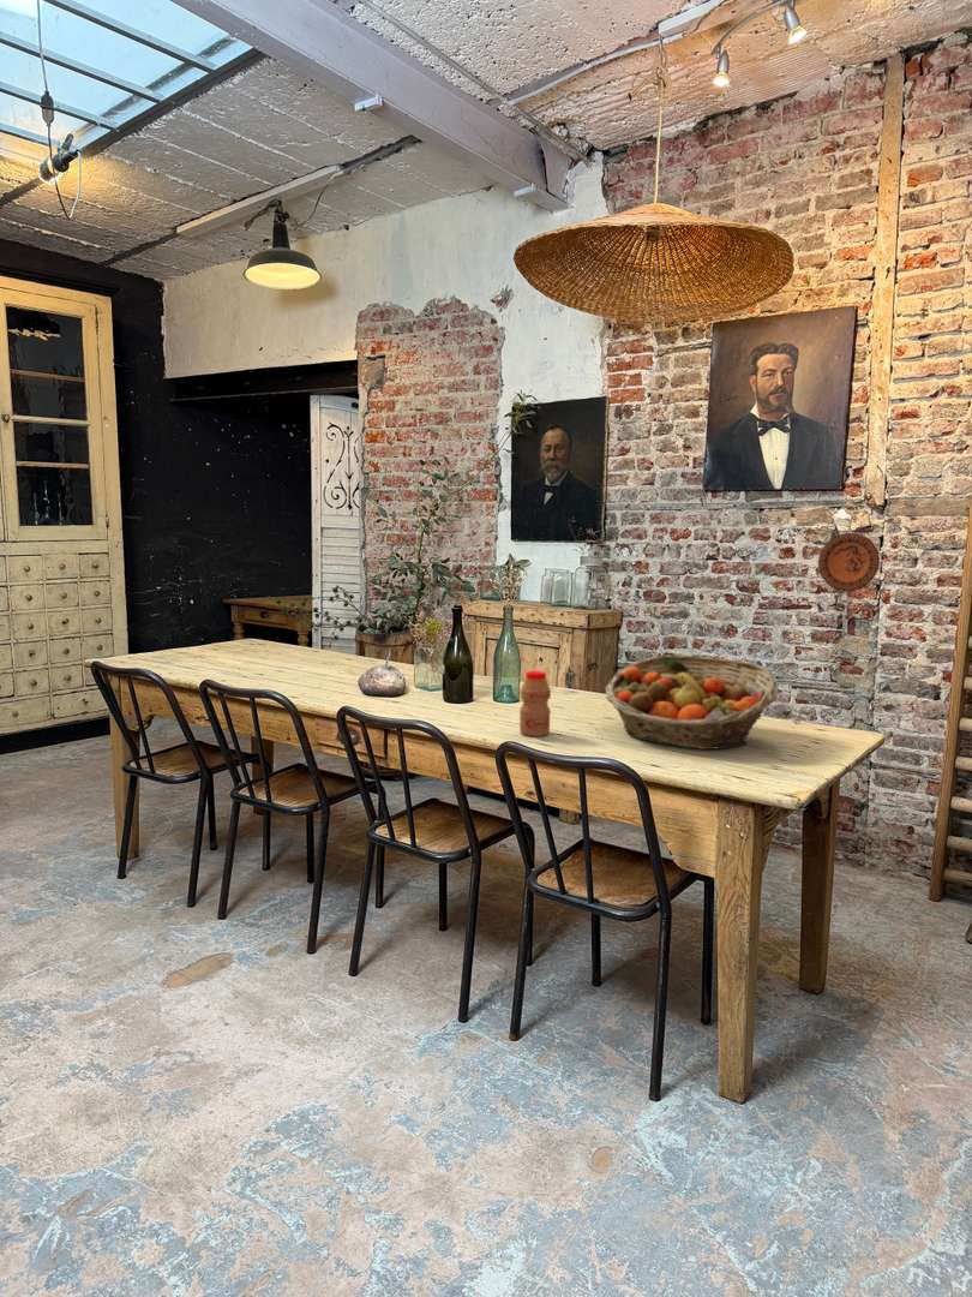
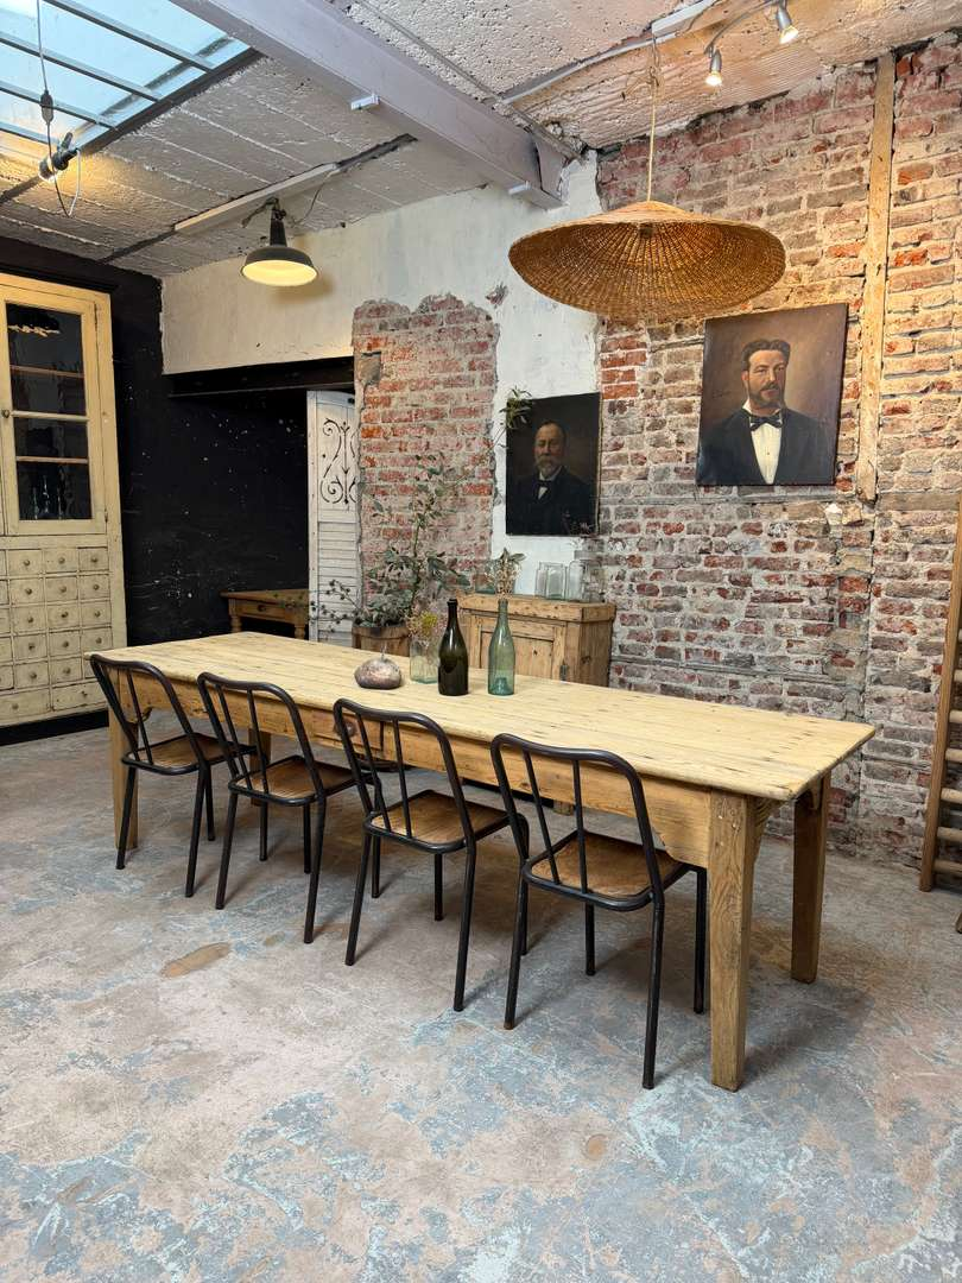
- bottle [518,669,552,737]
- decorative plate [817,532,881,592]
- fruit basket [605,655,780,751]
